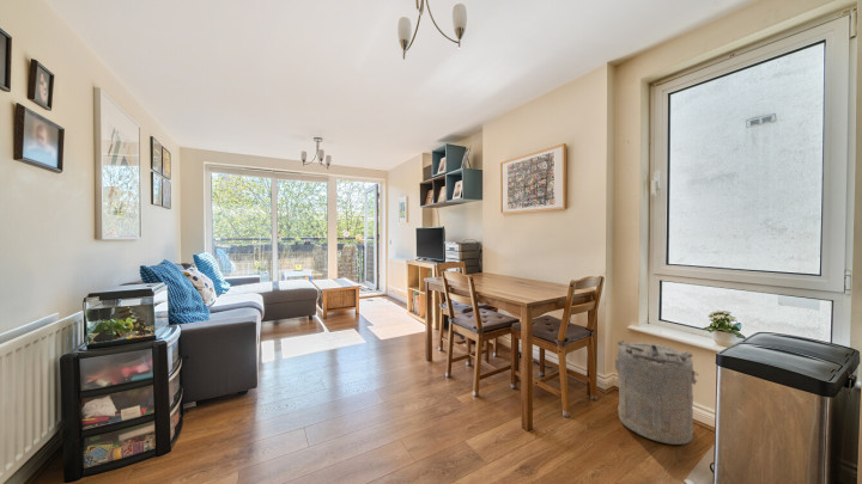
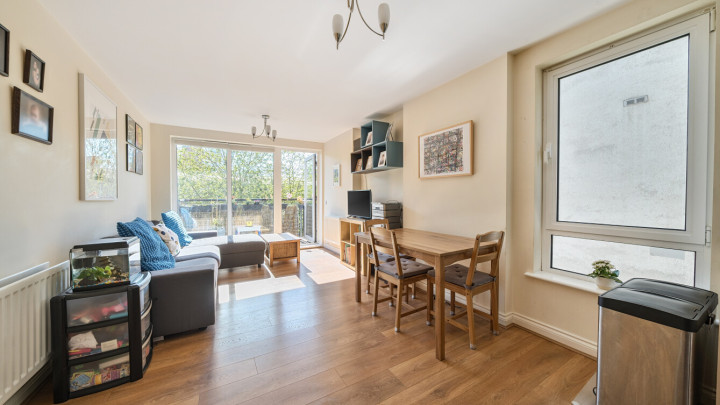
- laundry hamper [614,339,700,446]
